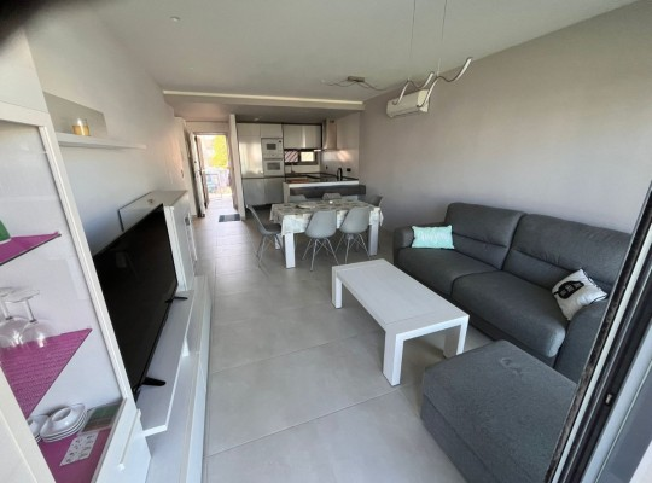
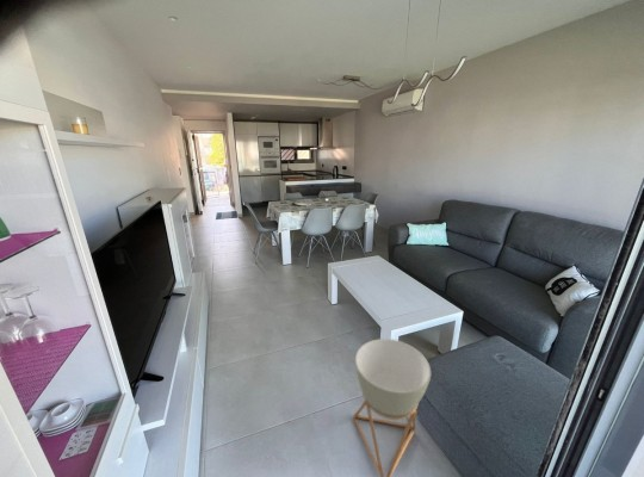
+ planter [352,337,432,477]
